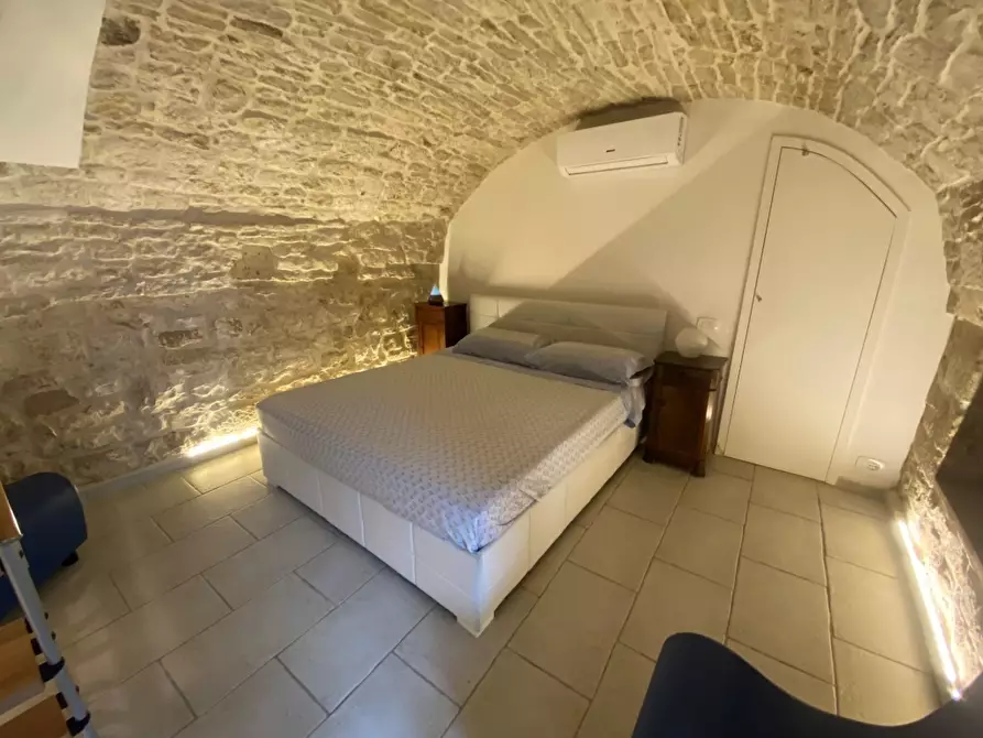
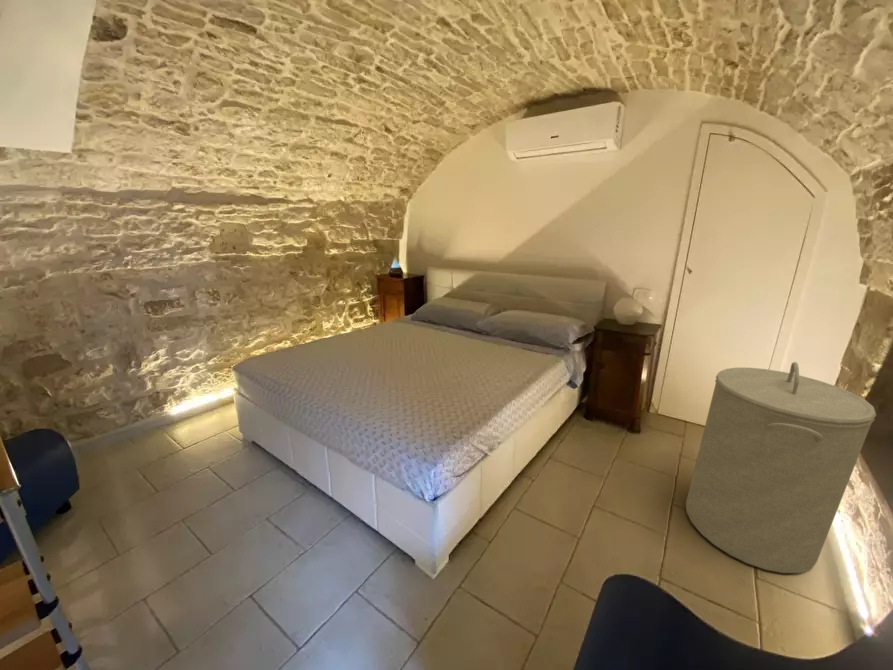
+ laundry hamper [685,361,877,574]
